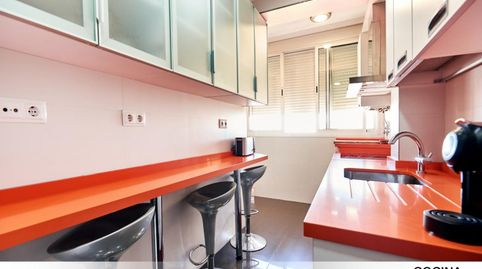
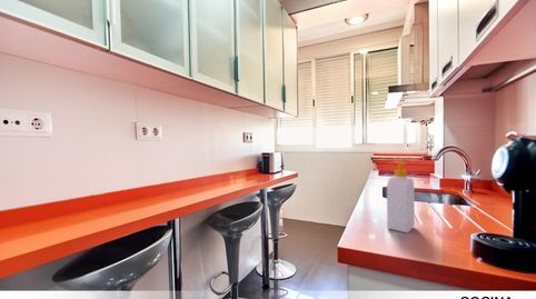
+ soap bottle [386,160,416,235]
